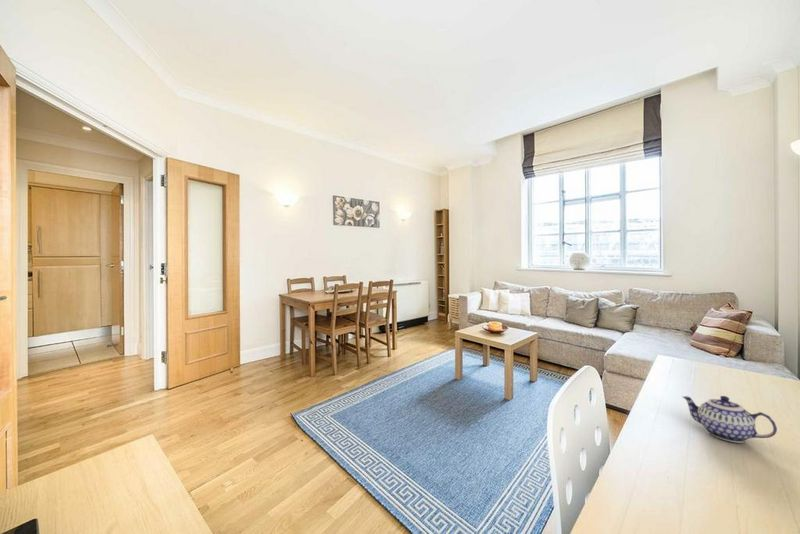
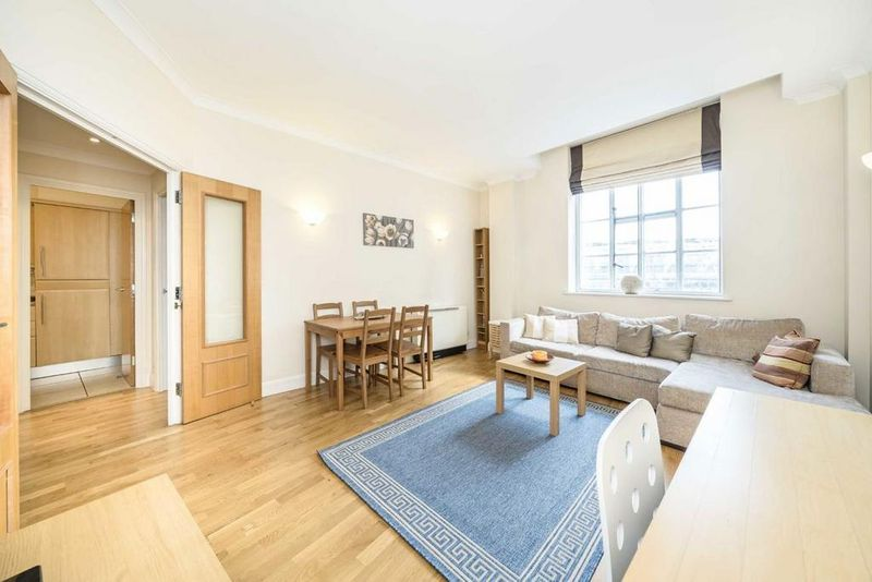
- teapot [681,395,778,444]
